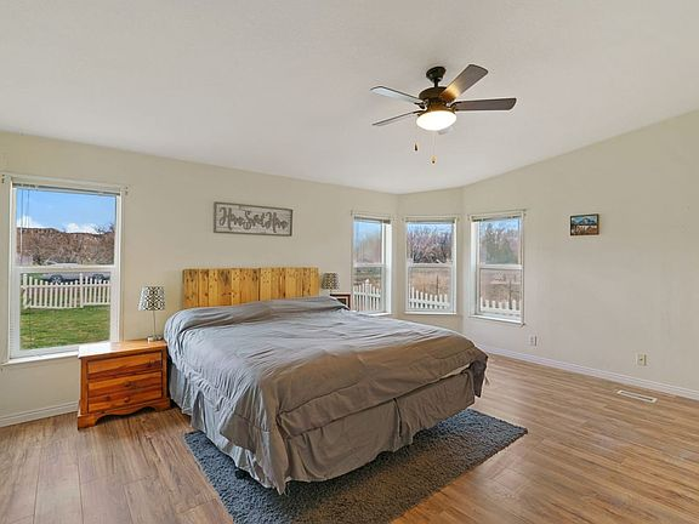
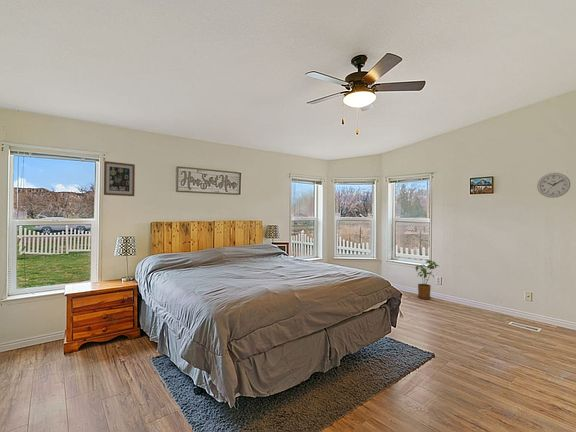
+ house plant [415,259,440,300]
+ wall clock [536,172,571,199]
+ wall art [103,160,136,197]
